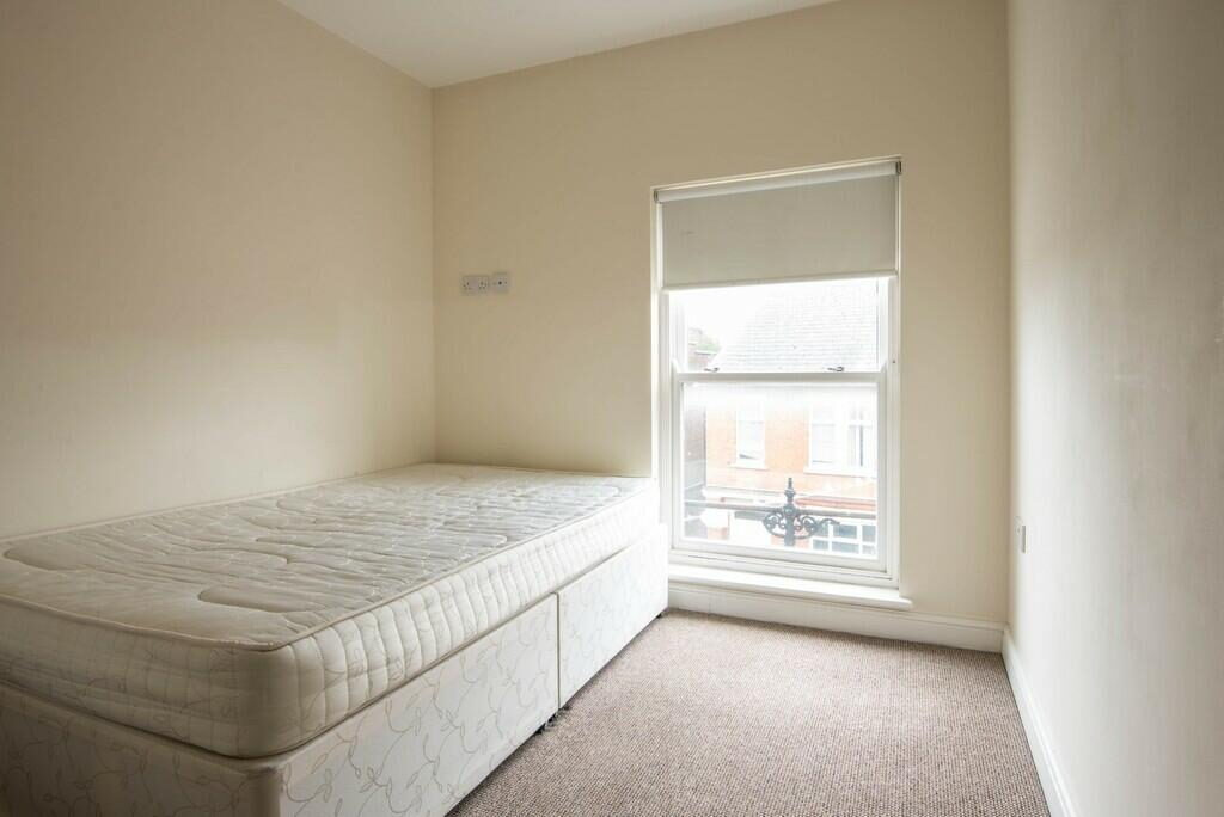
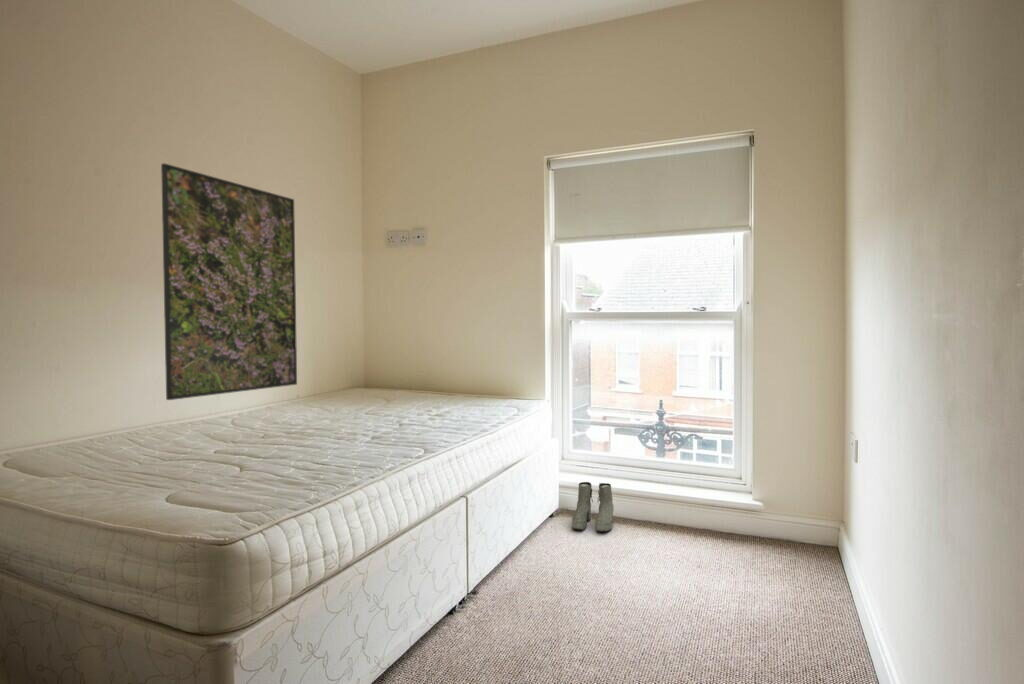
+ boots [571,481,615,533]
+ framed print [160,162,298,401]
